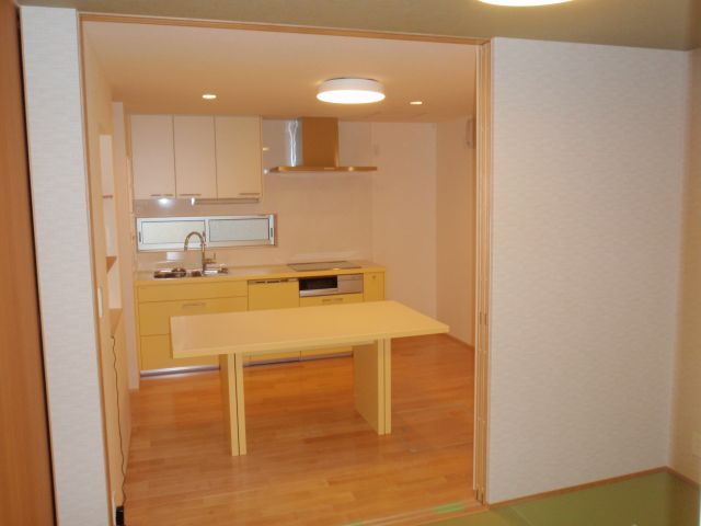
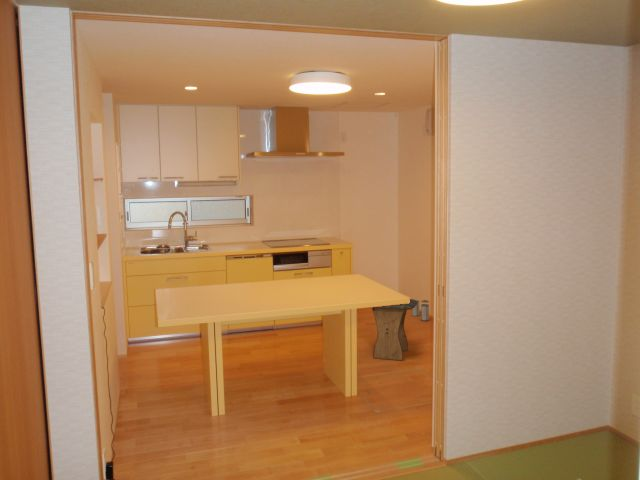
+ stool [371,298,417,361]
+ trash can [411,299,430,322]
